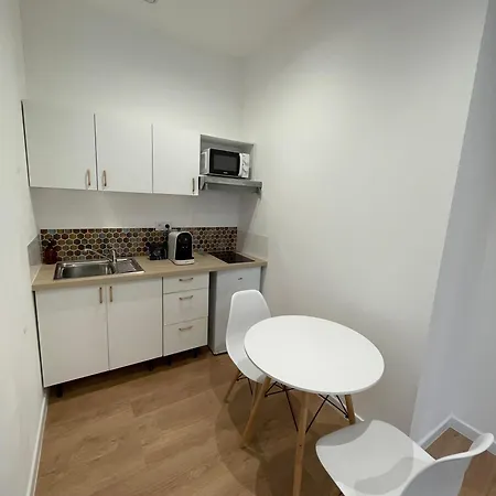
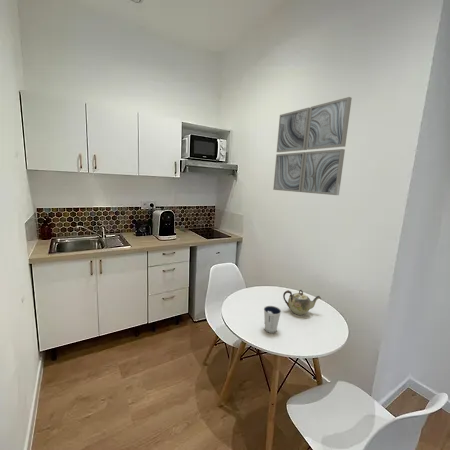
+ teapot [282,289,322,316]
+ wall art [272,96,353,196]
+ dixie cup [263,305,282,334]
